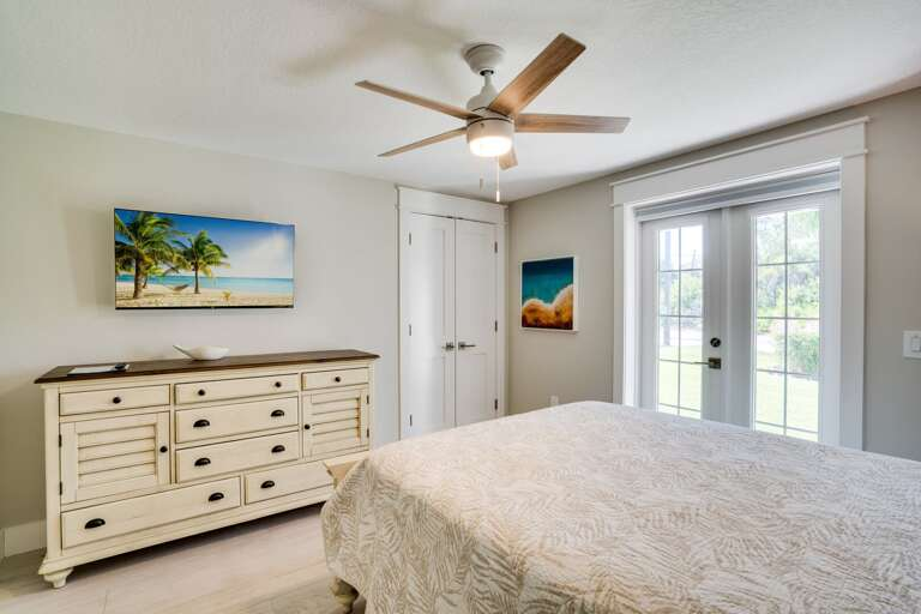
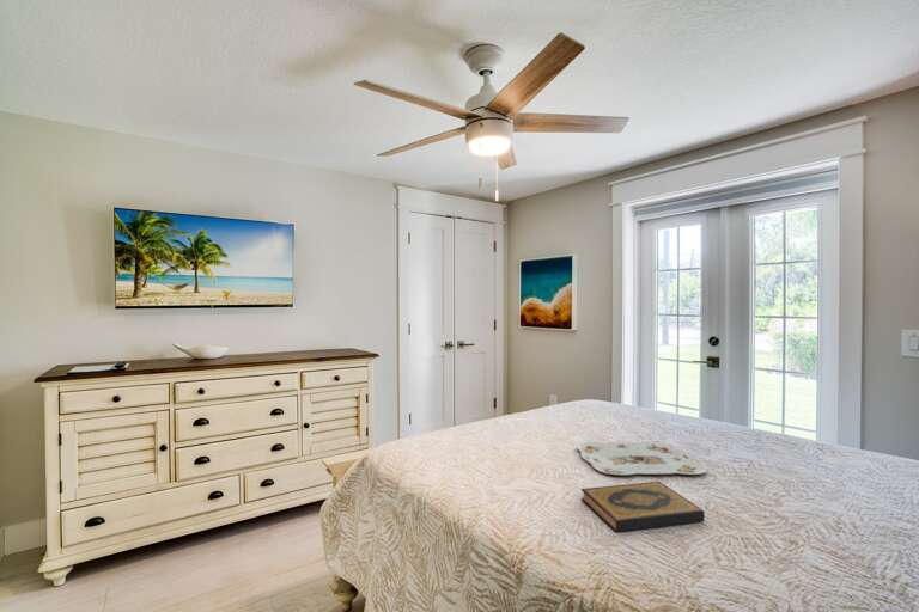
+ serving tray [576,441,708,476]
+ hardback book [580,481,706,533]
